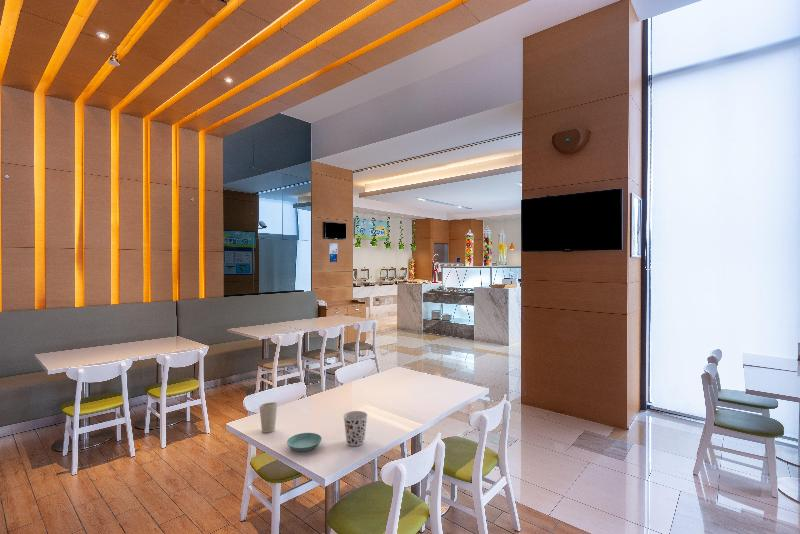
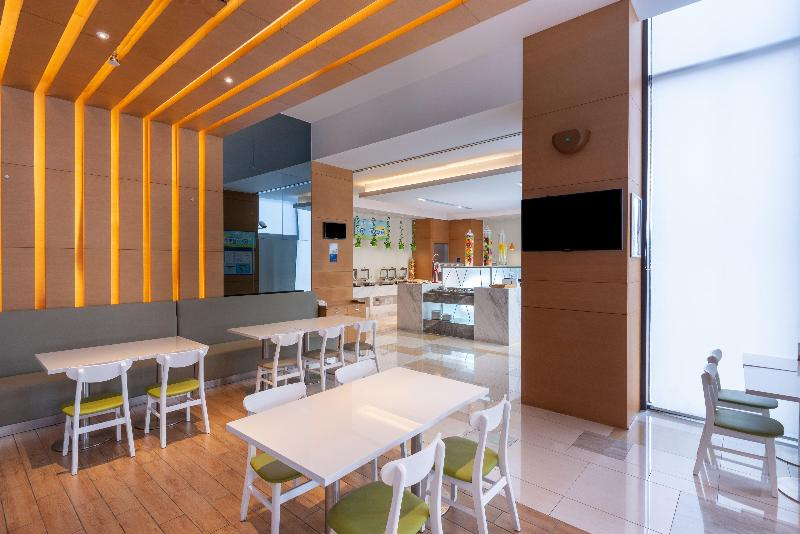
- saucer [286,432,323,453]
- cup [258,401,278,434]
- cup [342,410,369,447]
